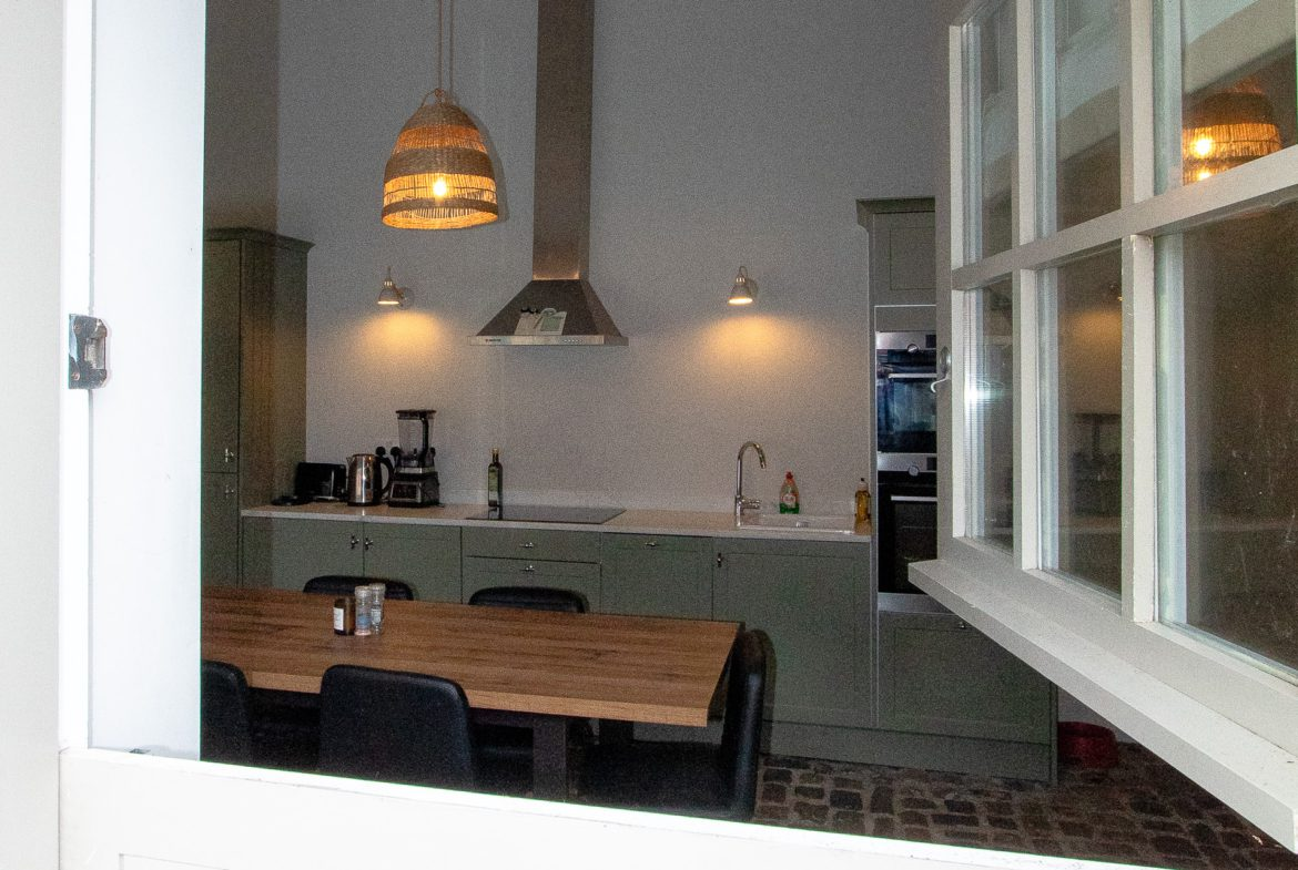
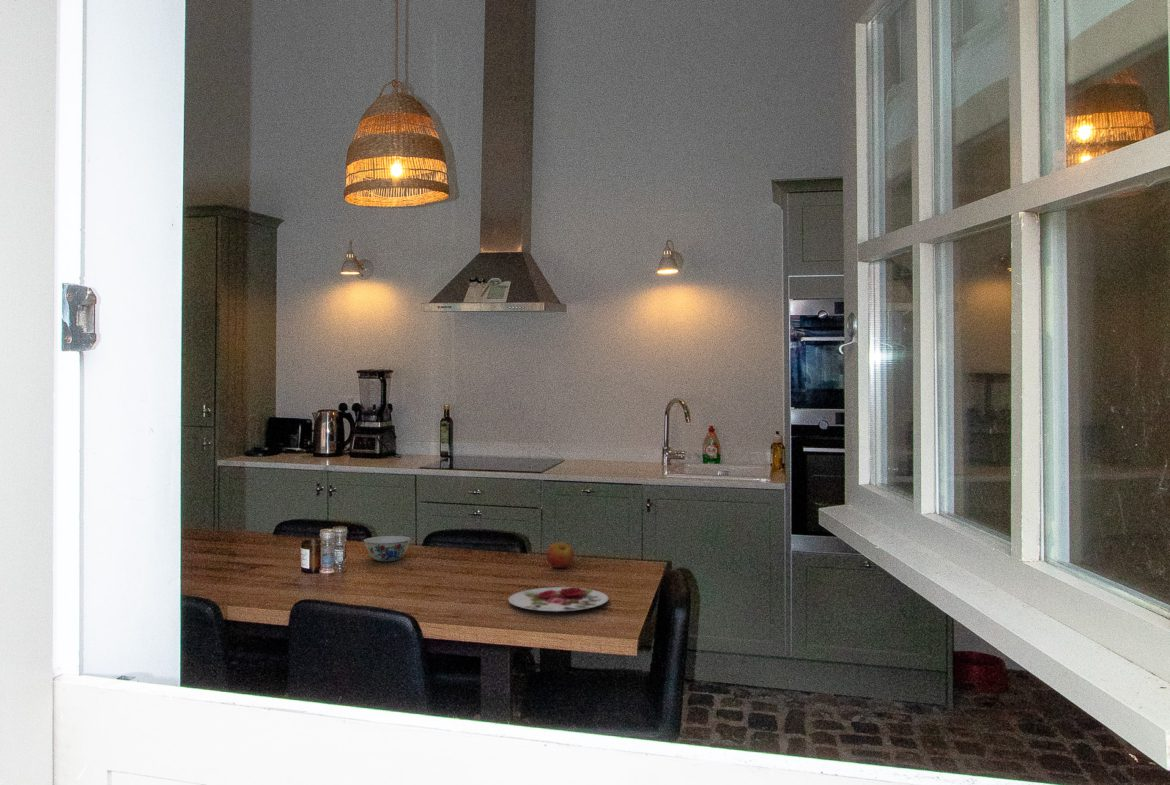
+ apple [546,541,575,569]
+ plate [507,586,609,613]
+ chinaware [363,535,412,562]
